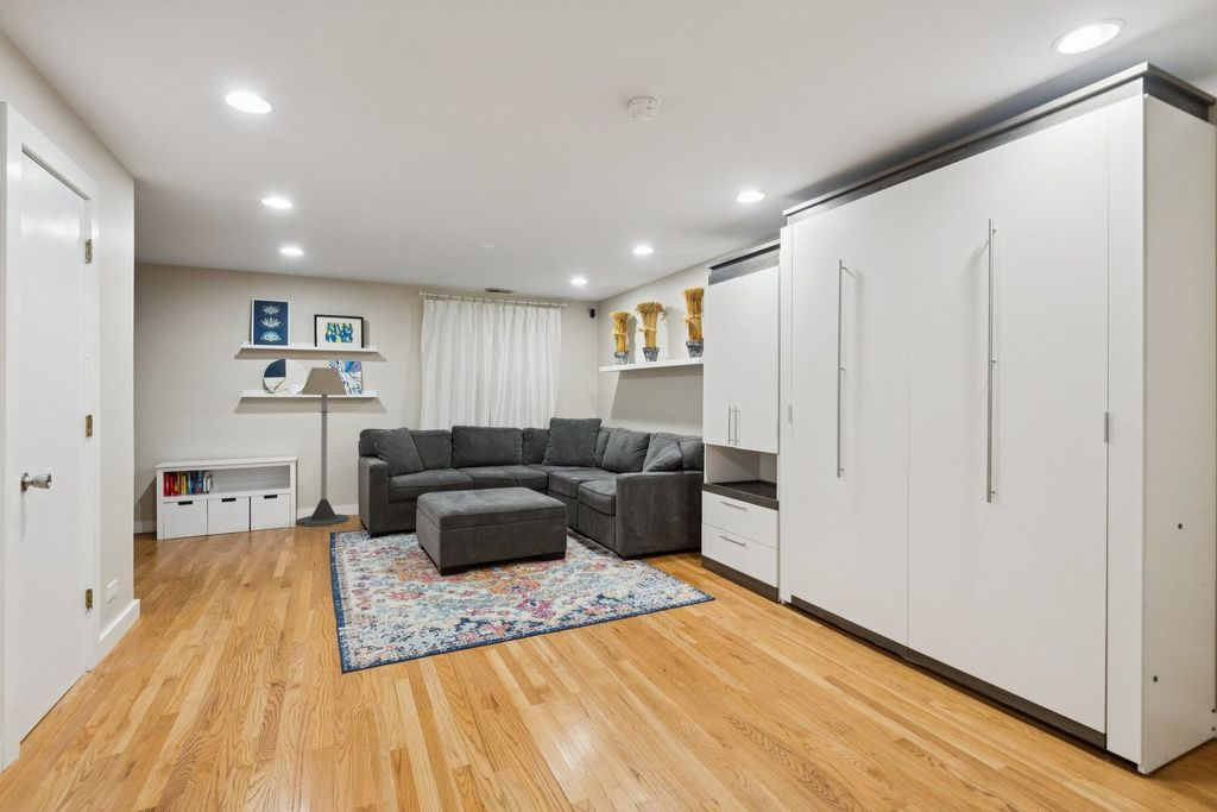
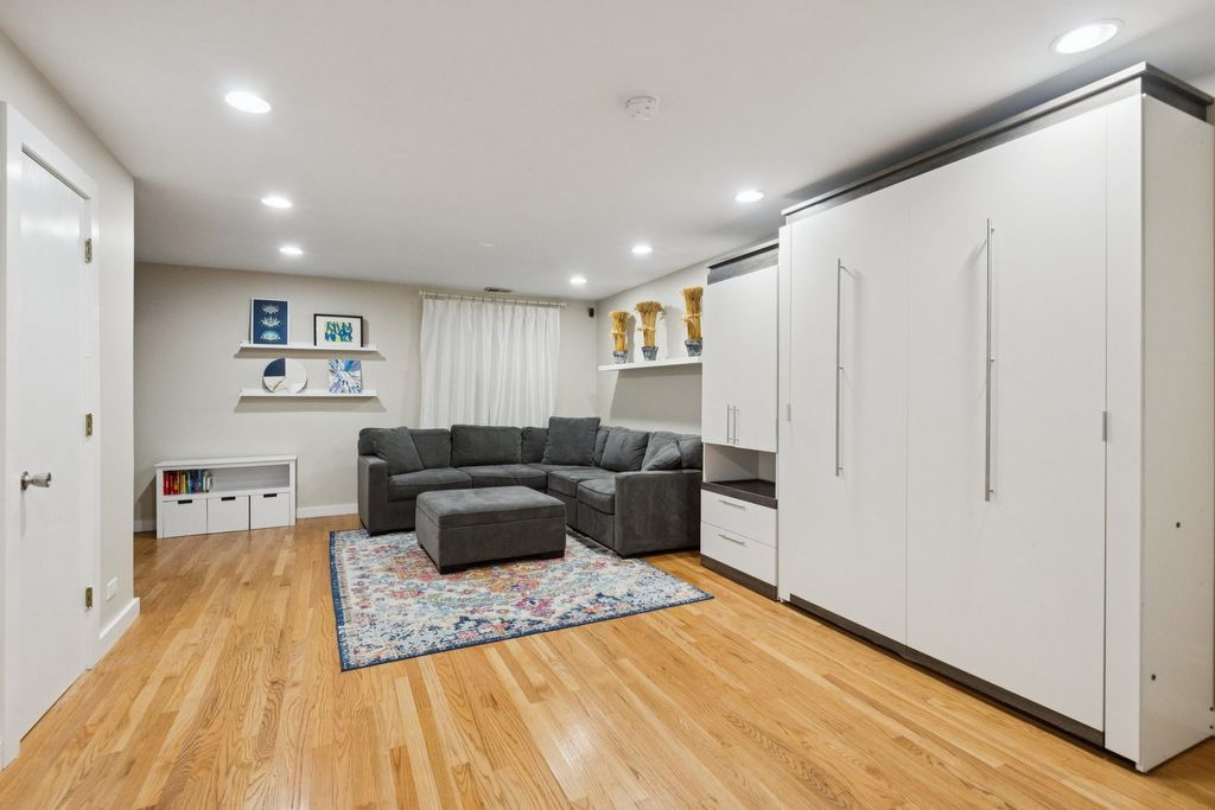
- floor lamp [296,366,351,527]
